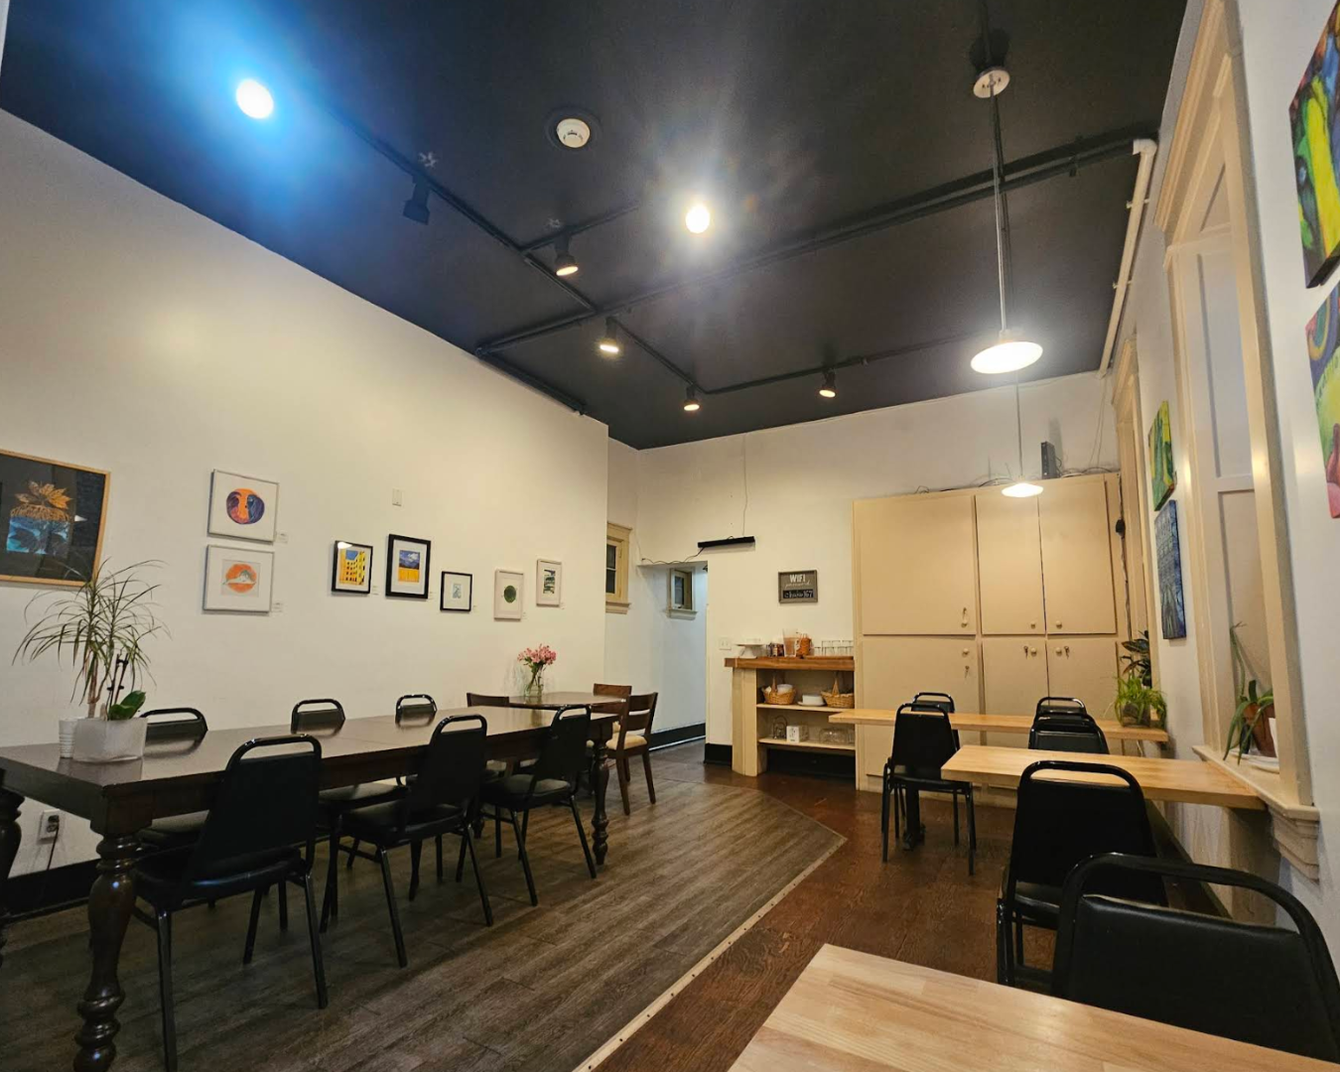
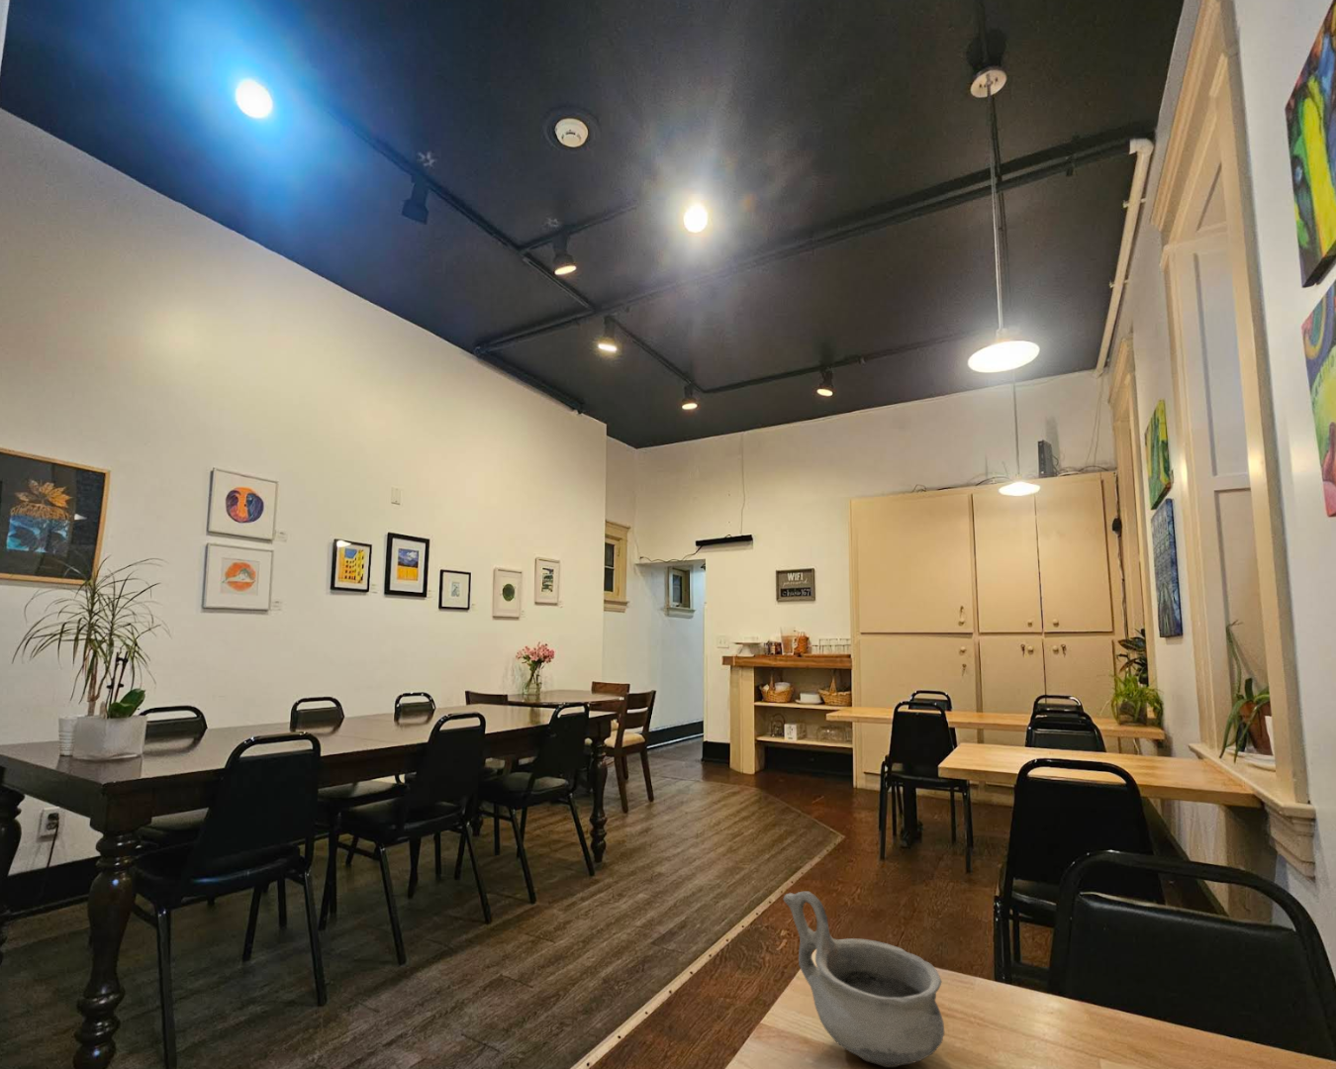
+ bowl [783,891,946,1068]
